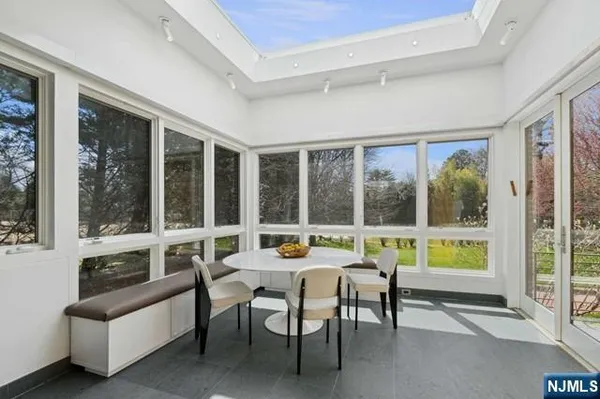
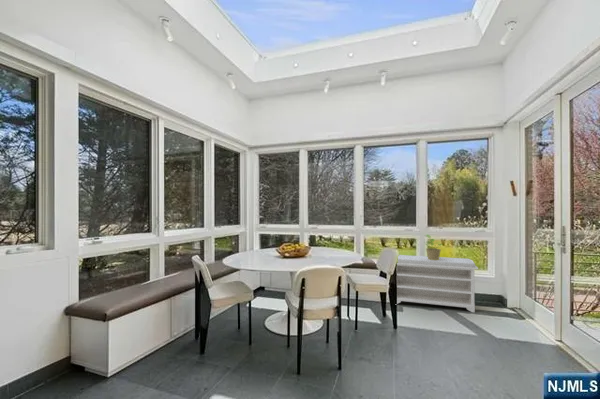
+ potted plant [424,234,443,260]
+ bench [396,254,479,313]
